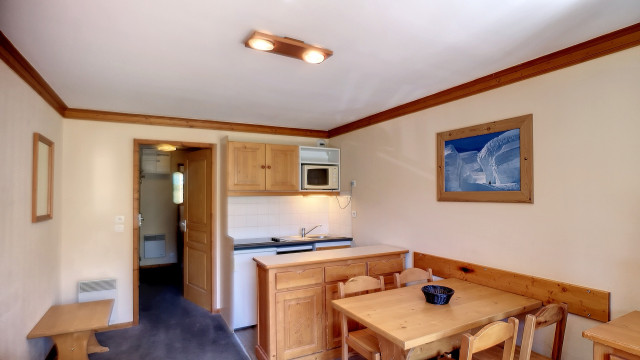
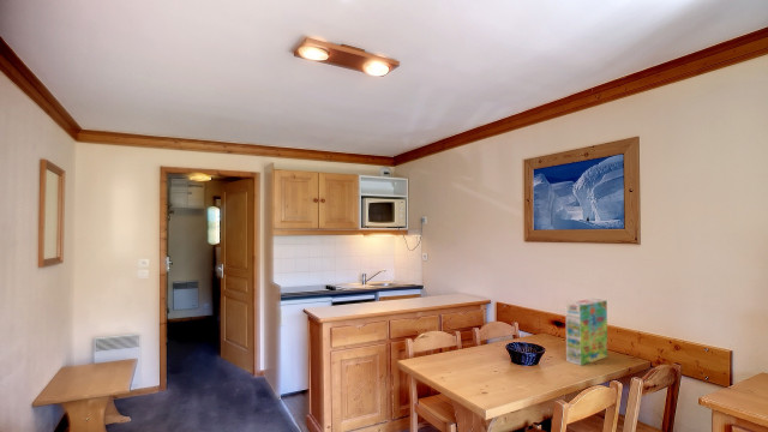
+ cereal box [565,298,608,367]
